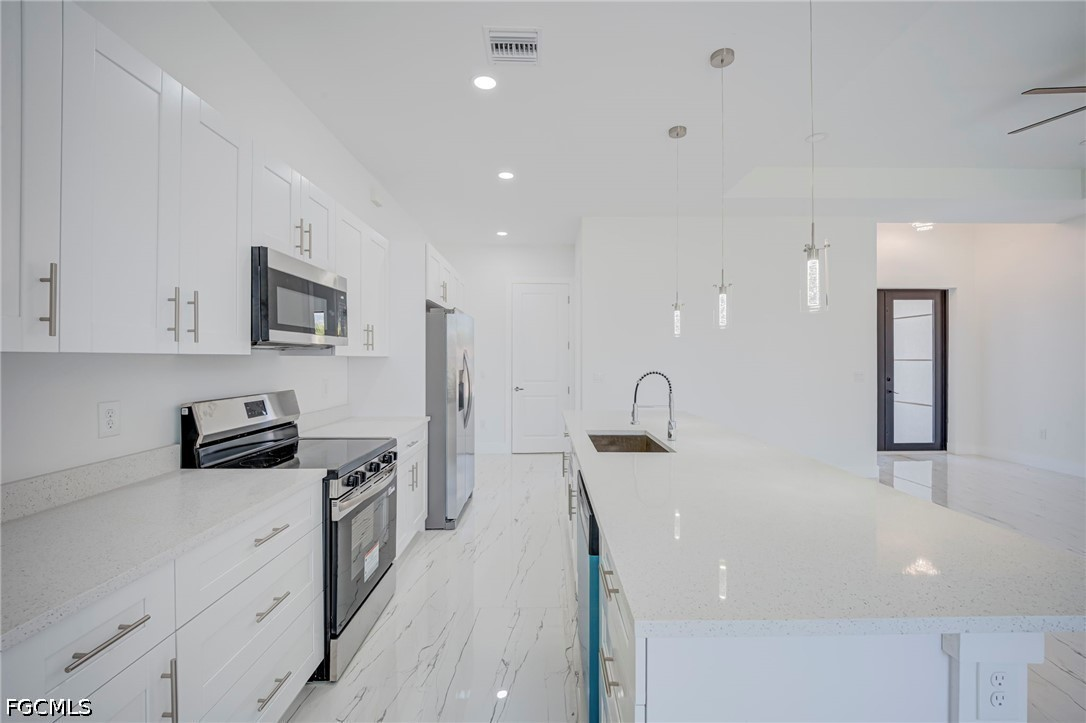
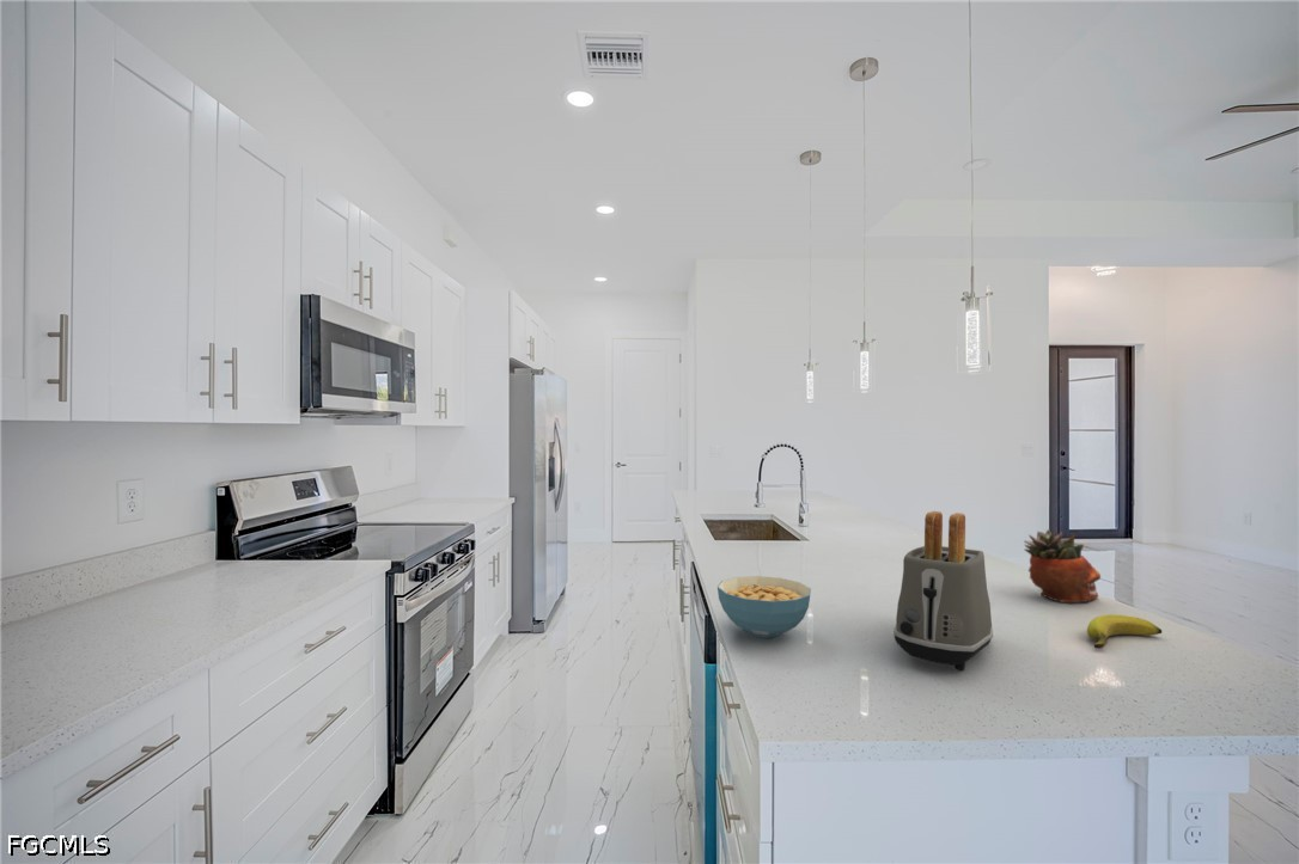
+ cereal bowl [716,575,812,639]
+ succulent planter [1023,528,1102,603]
+ banana [1086,613,1163,650]
+ toaster [892,510,994,672]
